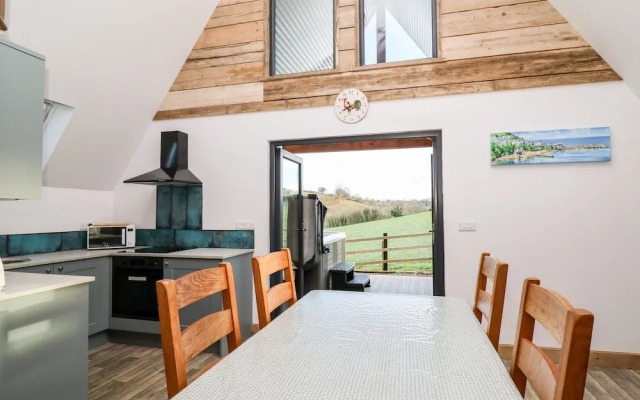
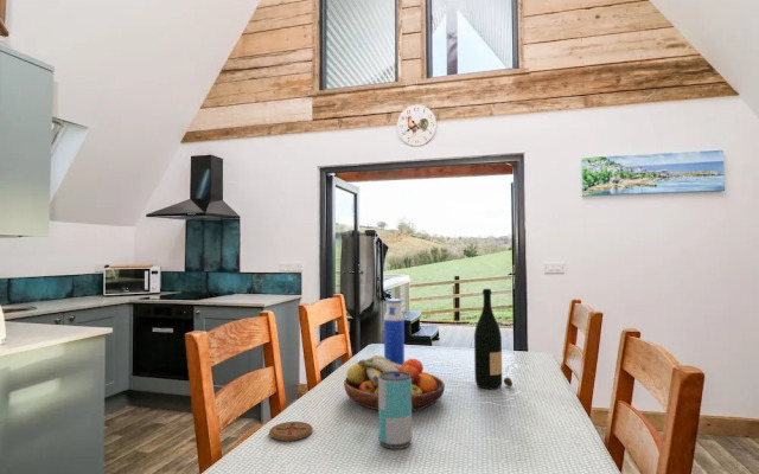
+ fruit bowl [343,354,446,412]
+ wine bottle [473,288,514,390]
+ coaster [268,421,314,442]
+ water bottle [383,297,406,366]
+ beverage can [377,371,414,450]
